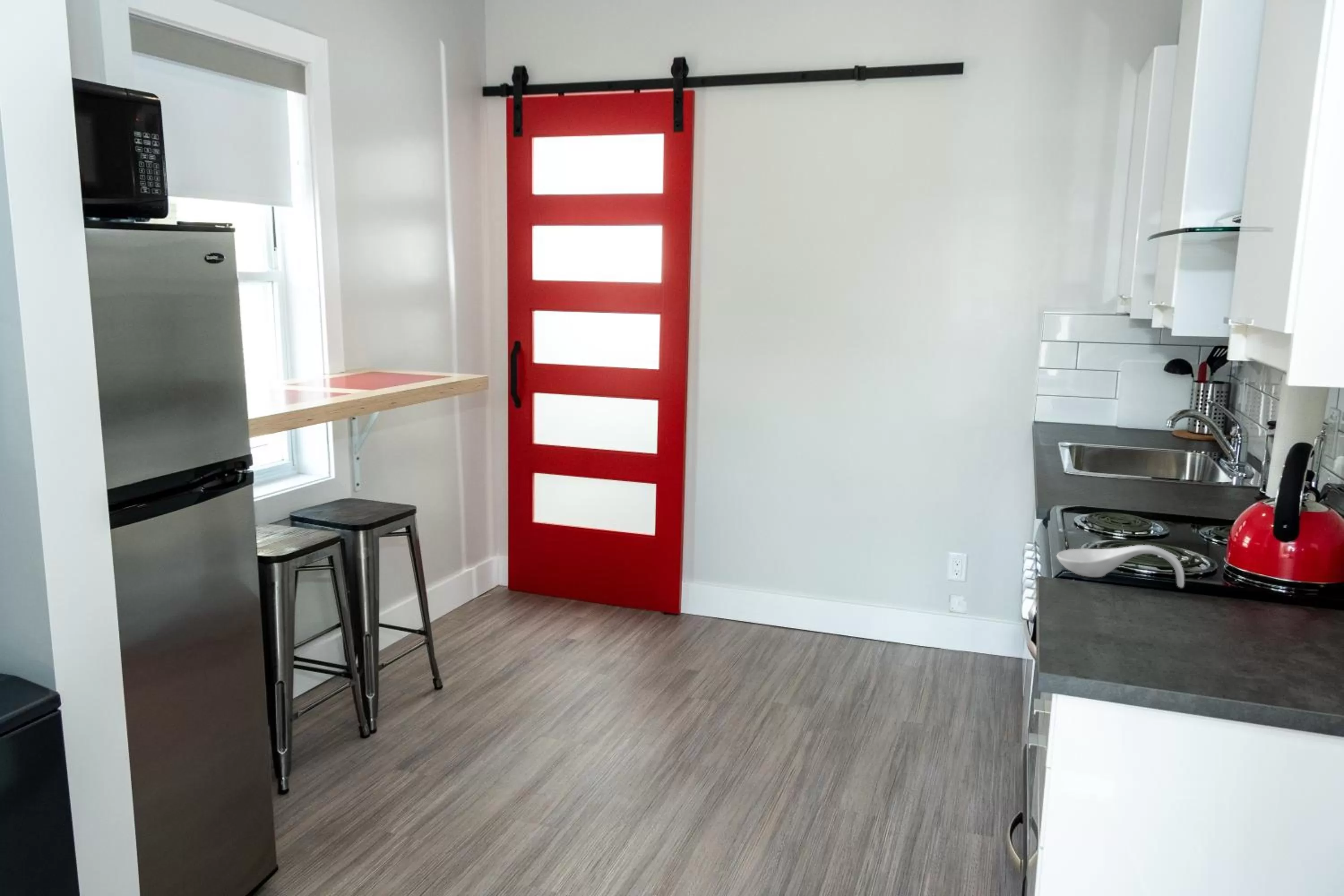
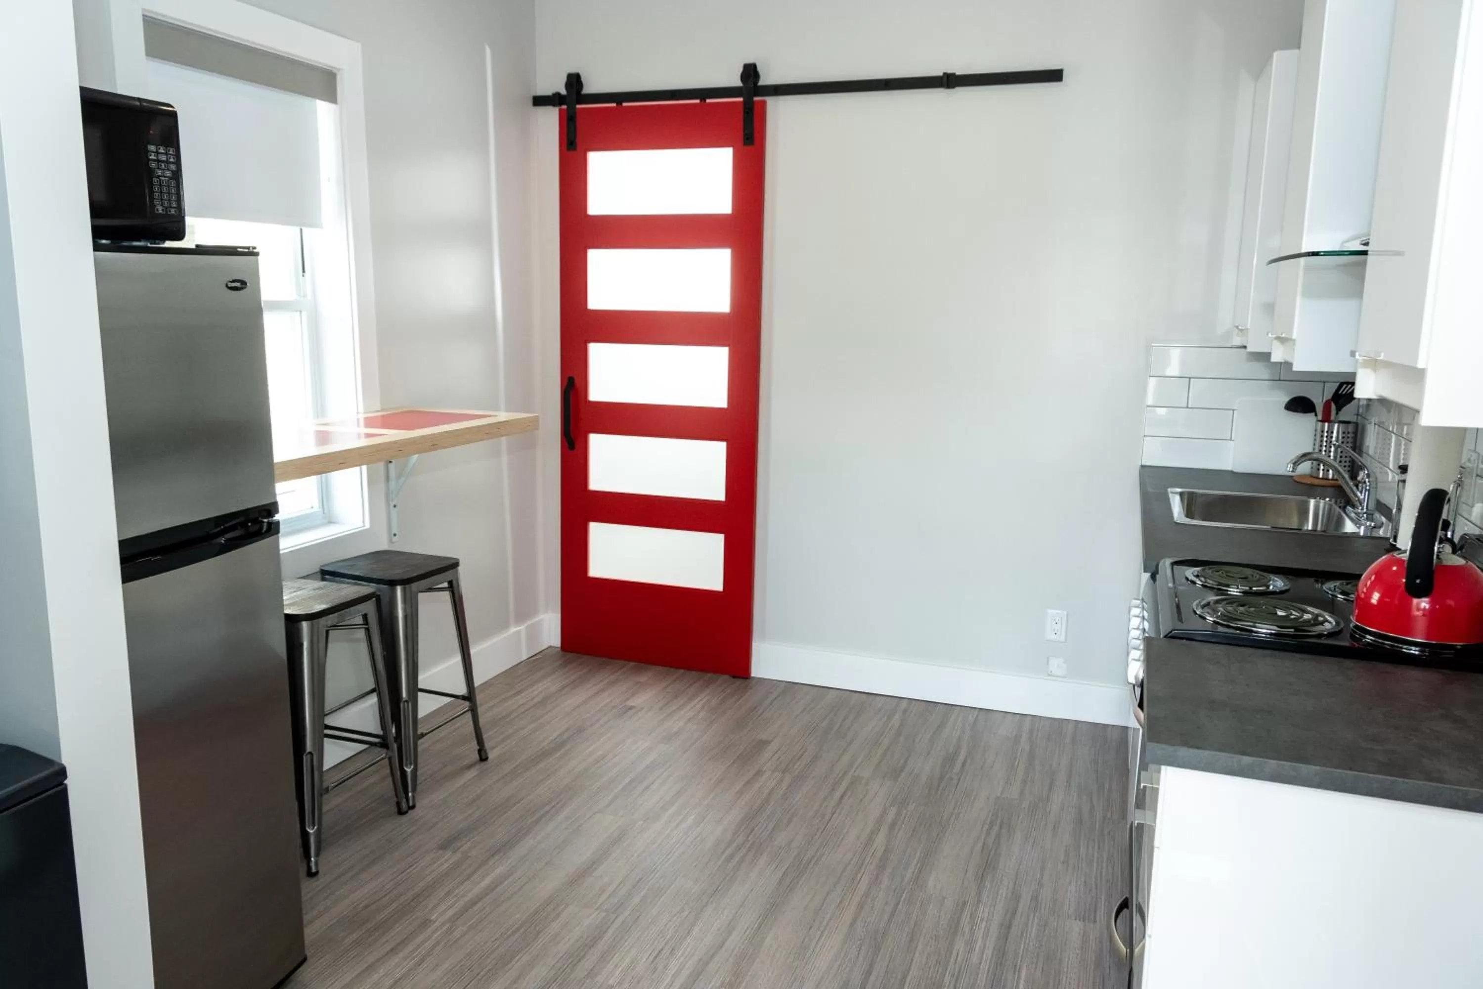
- spoon rest [1056,544,1185,588]
